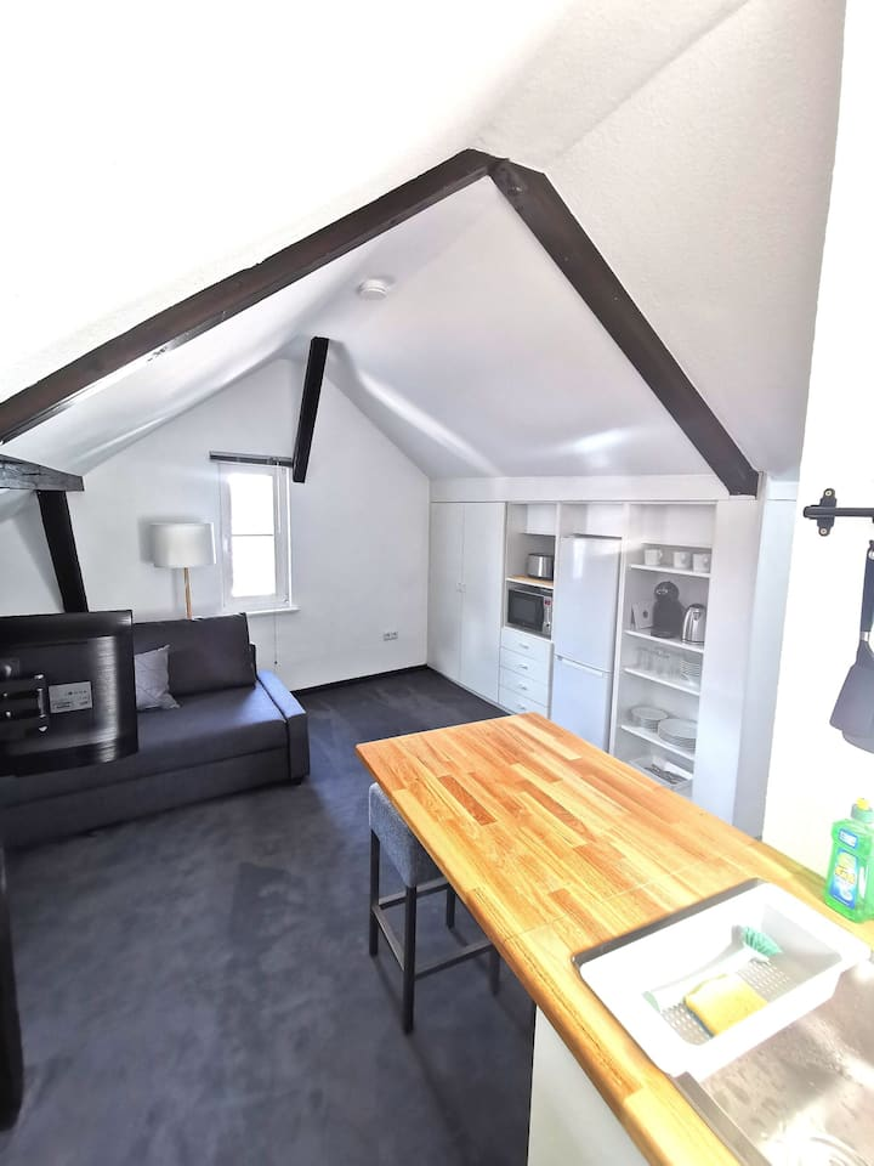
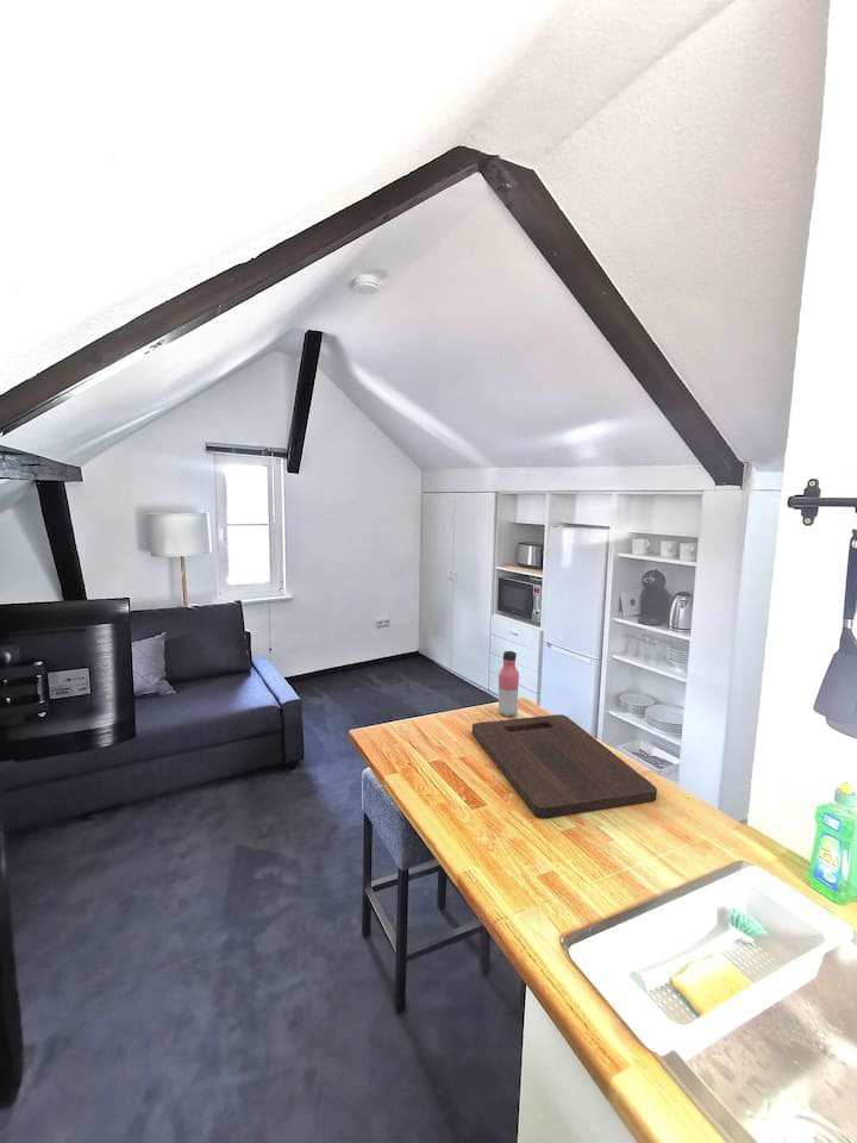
+ cutting board [471,713,658,819]
+ water bottle [496,650,520,718]
